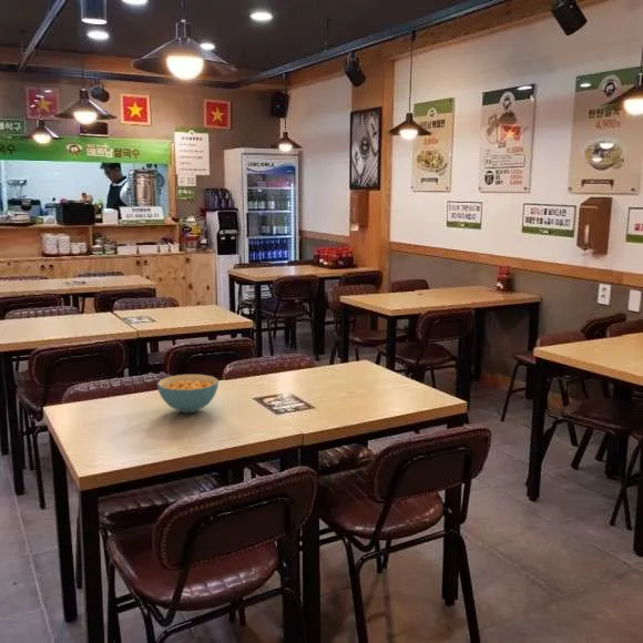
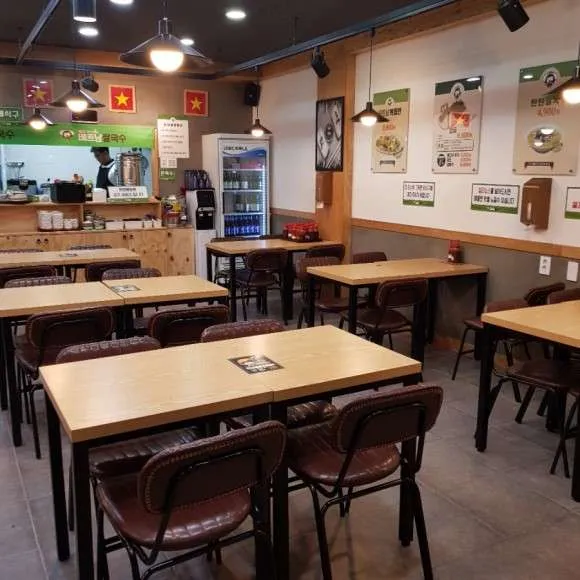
- cereal bowl [156,374,220,414]
